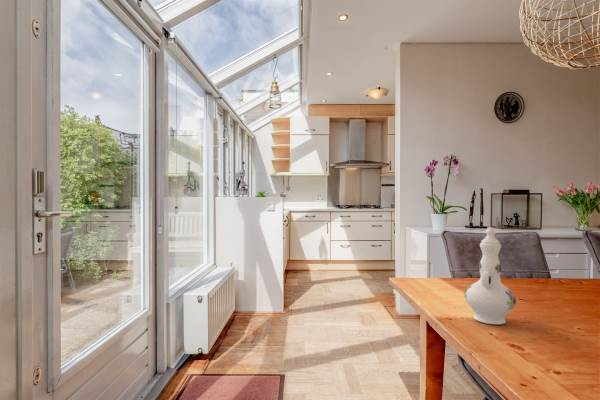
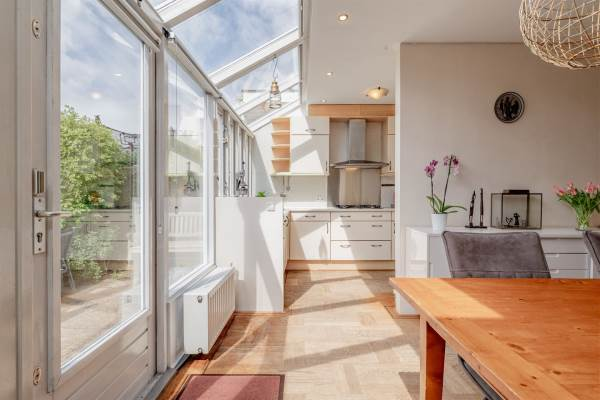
- chinaware [464,227,517,325]
